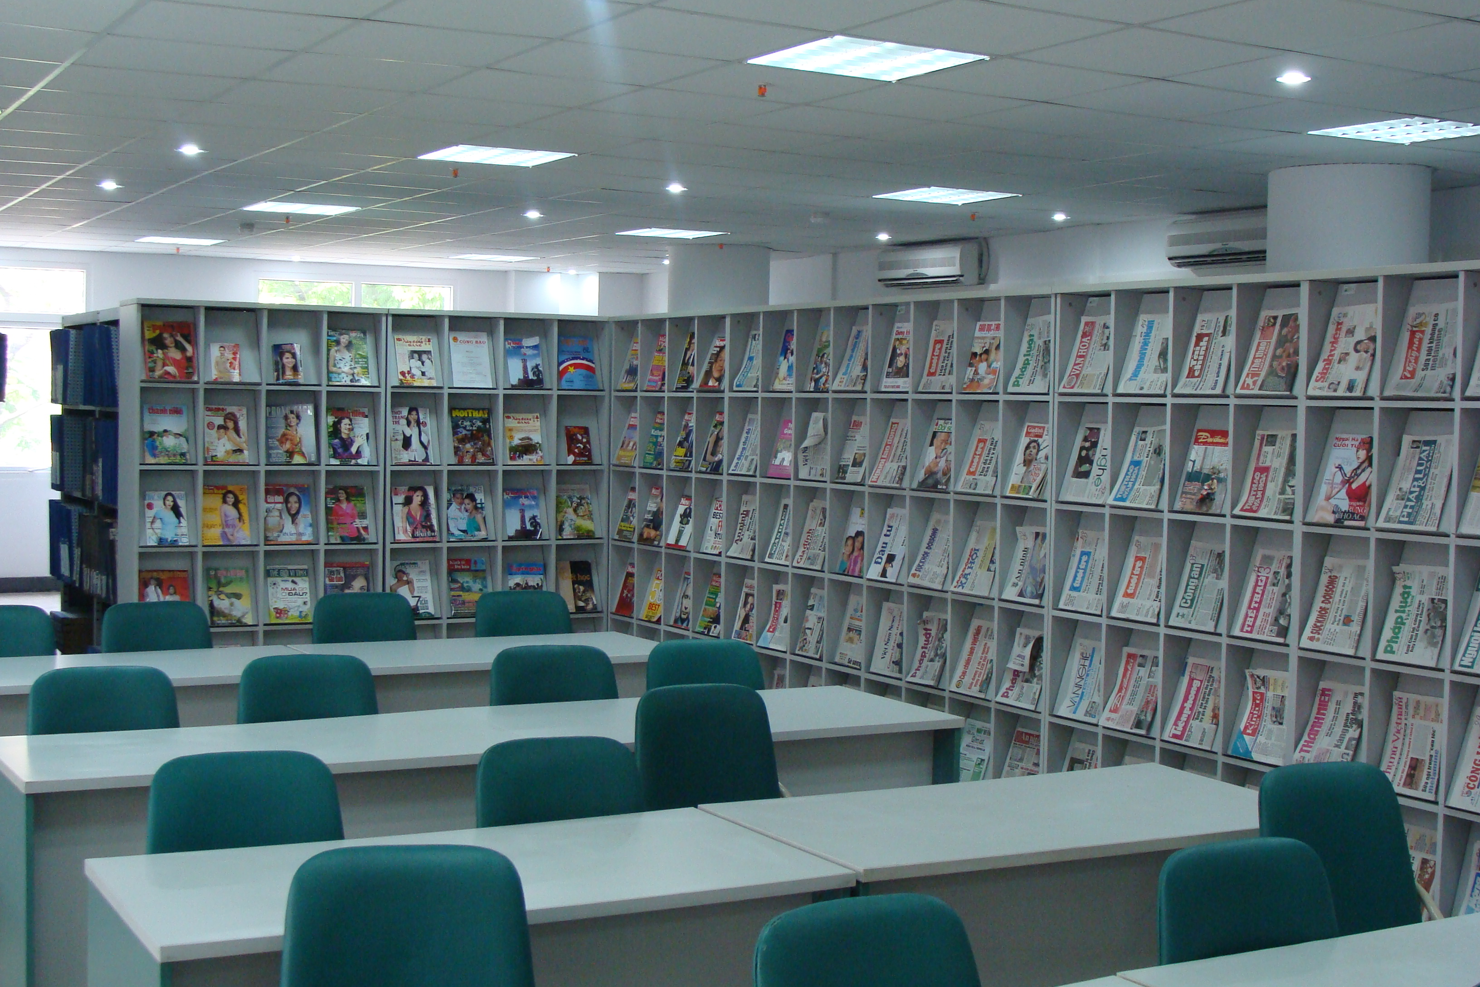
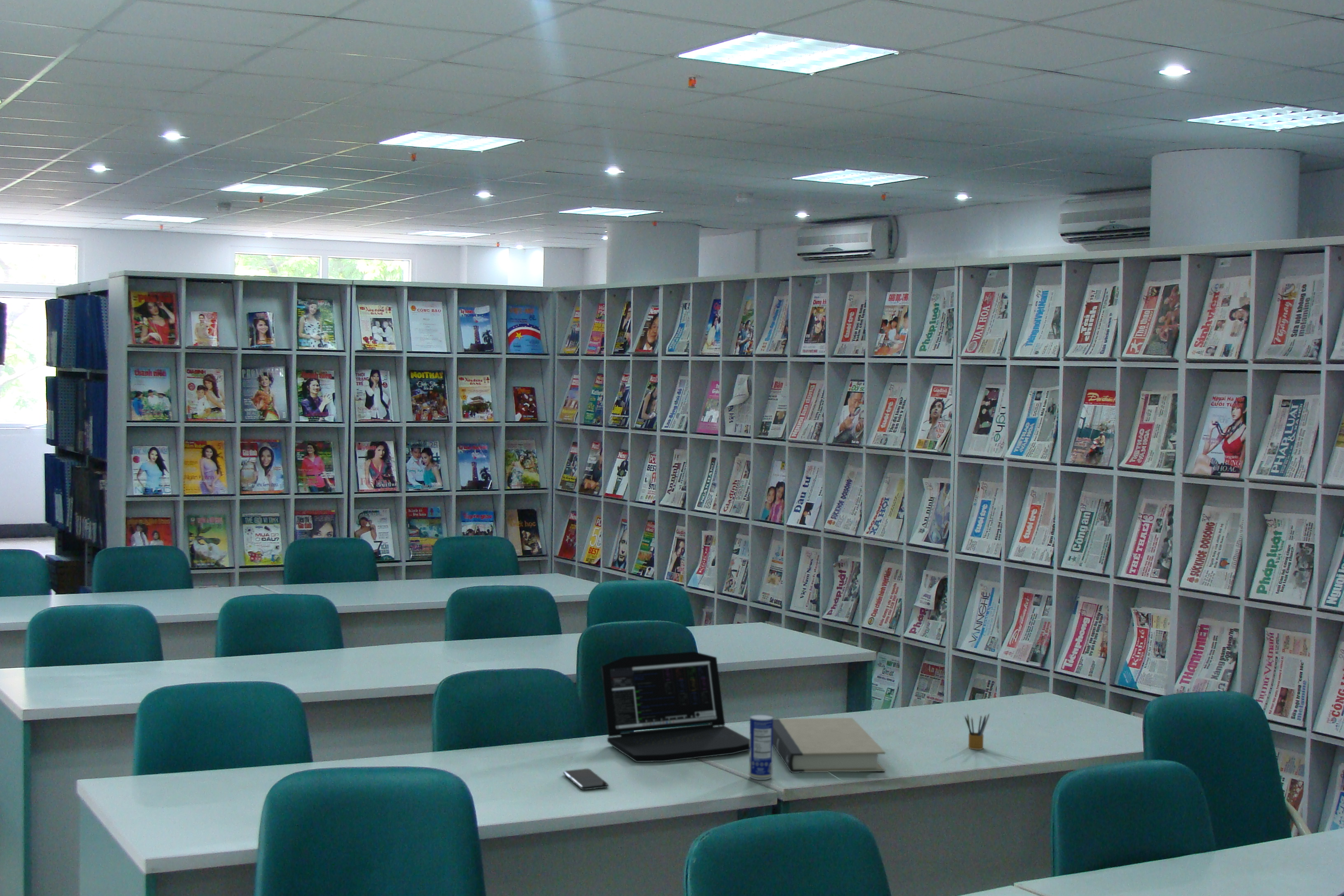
+ pencil box [964,713,990,750]
+ laptop [601,651,750,763]
+ book [773,717,886,773]
+ smartphone [563,768,609,790]
+ beverage can [749,714,774,780]
